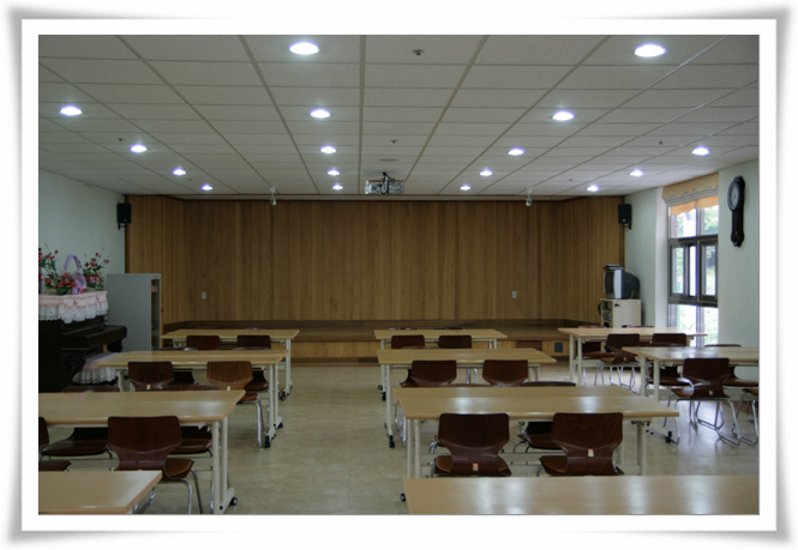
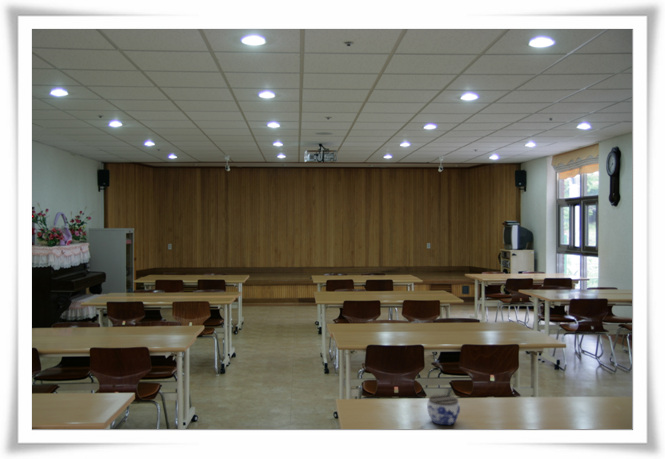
+ jar [426,394,461,426]
